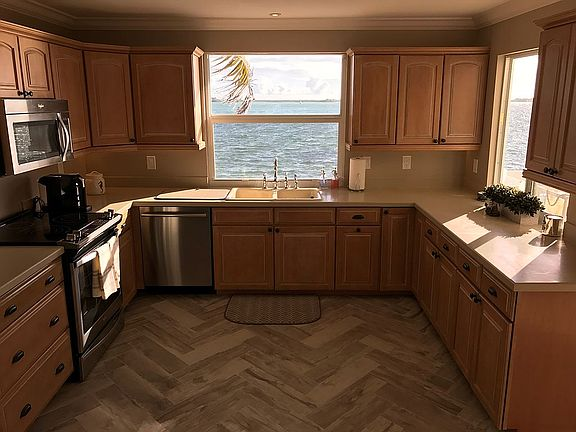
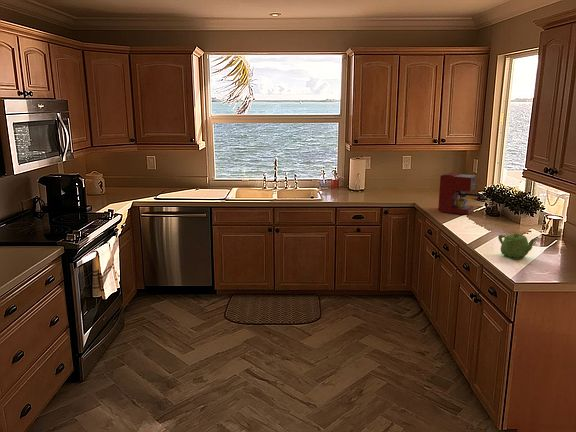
+ teapot [497,232,538,260]
+ coffee maker [437,172,482,216]
